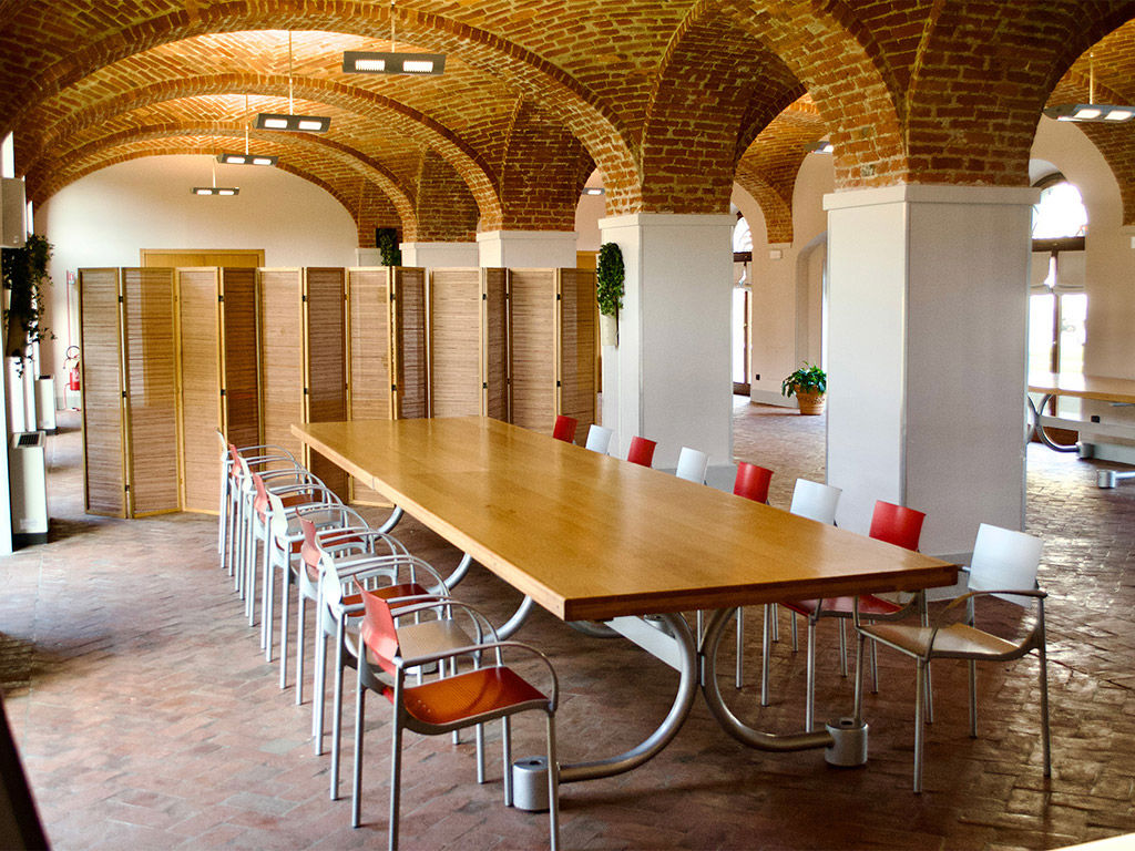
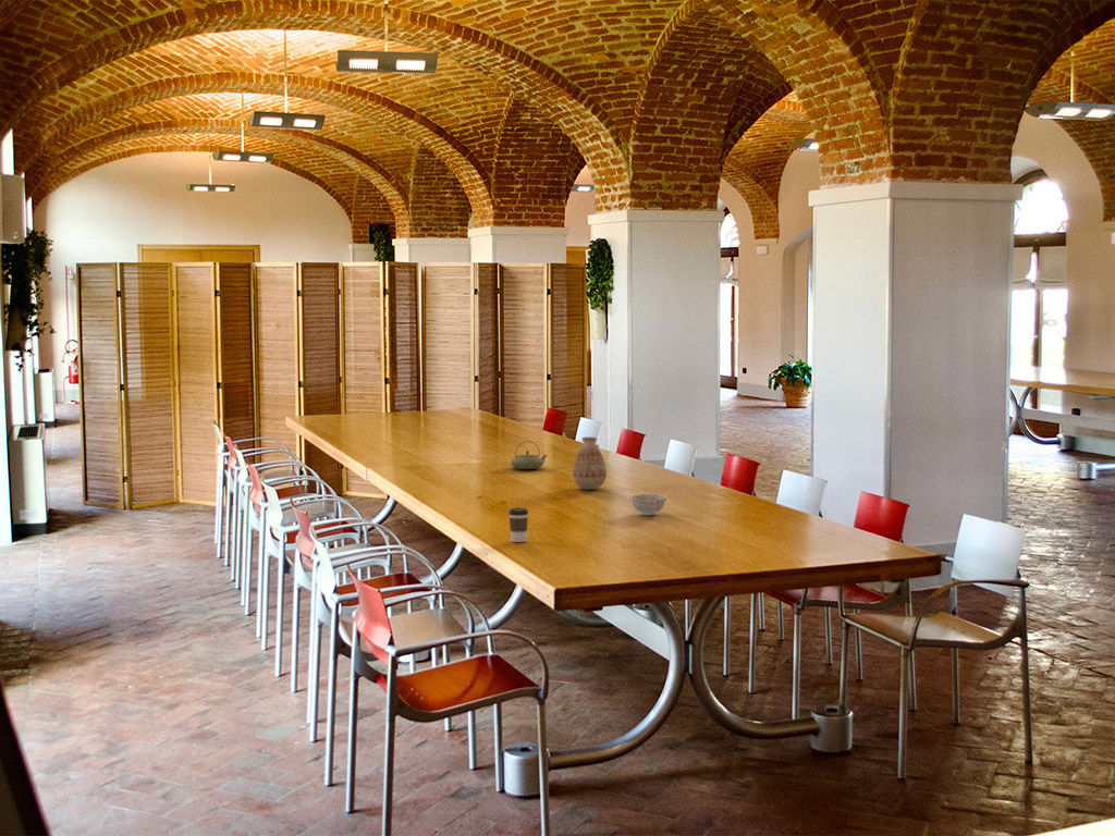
+ vase [572,437,608,491]
+ coffee cup [507,507,529,543]
+ bowl [629,493,669,516]
+ teapot [510,440,549,470]
